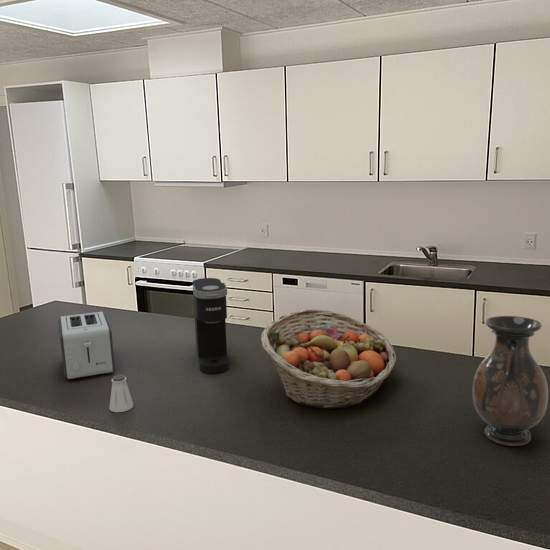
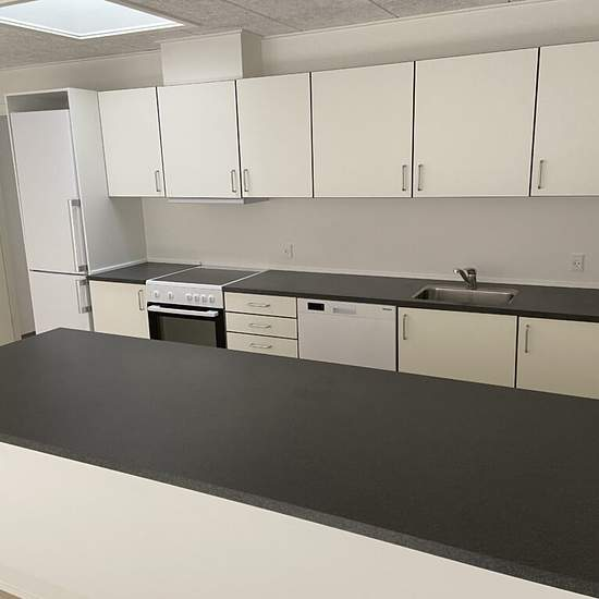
- vase [472,315,549,447]
- toaster [58,311,116,380]
- coffee maker [191,277,230,374]
- fruit basket [260,308,397,410]
- saltshaker [108,374,134,413]
